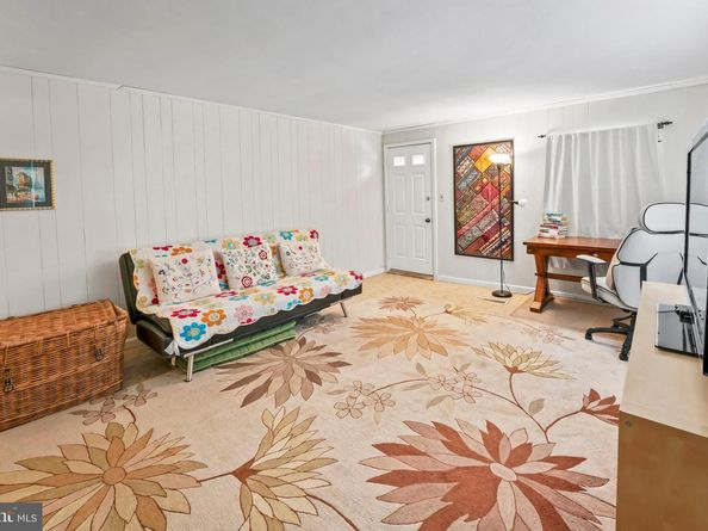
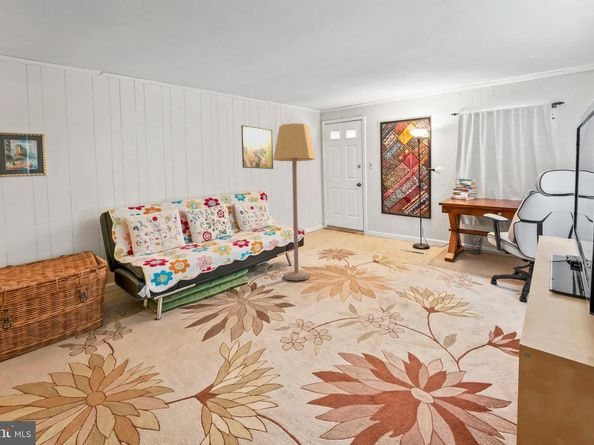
+ lamp [273,123,317,281]
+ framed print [240,124,274,170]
+ waste bin [463,233,485,255]
